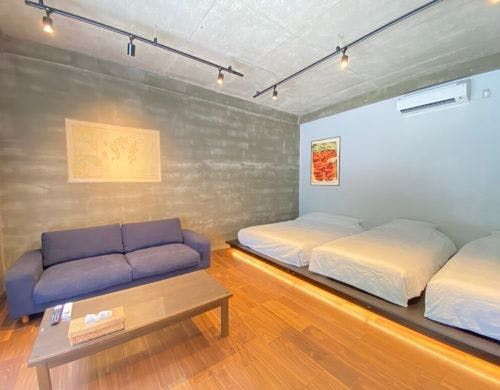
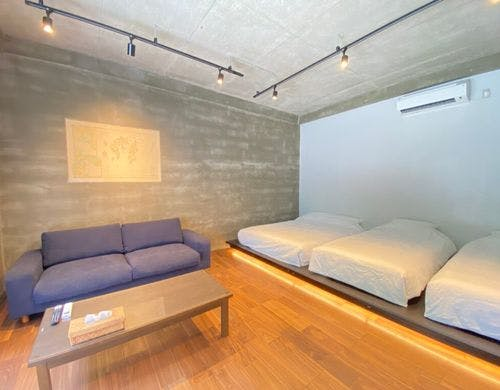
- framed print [310,135,342,187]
